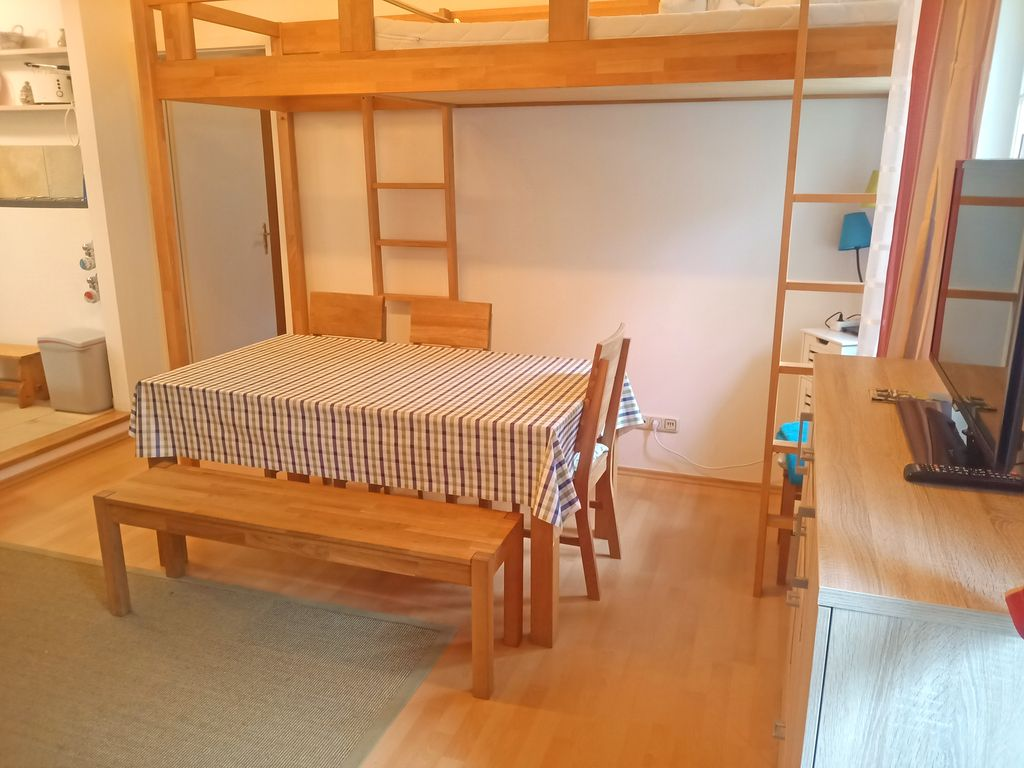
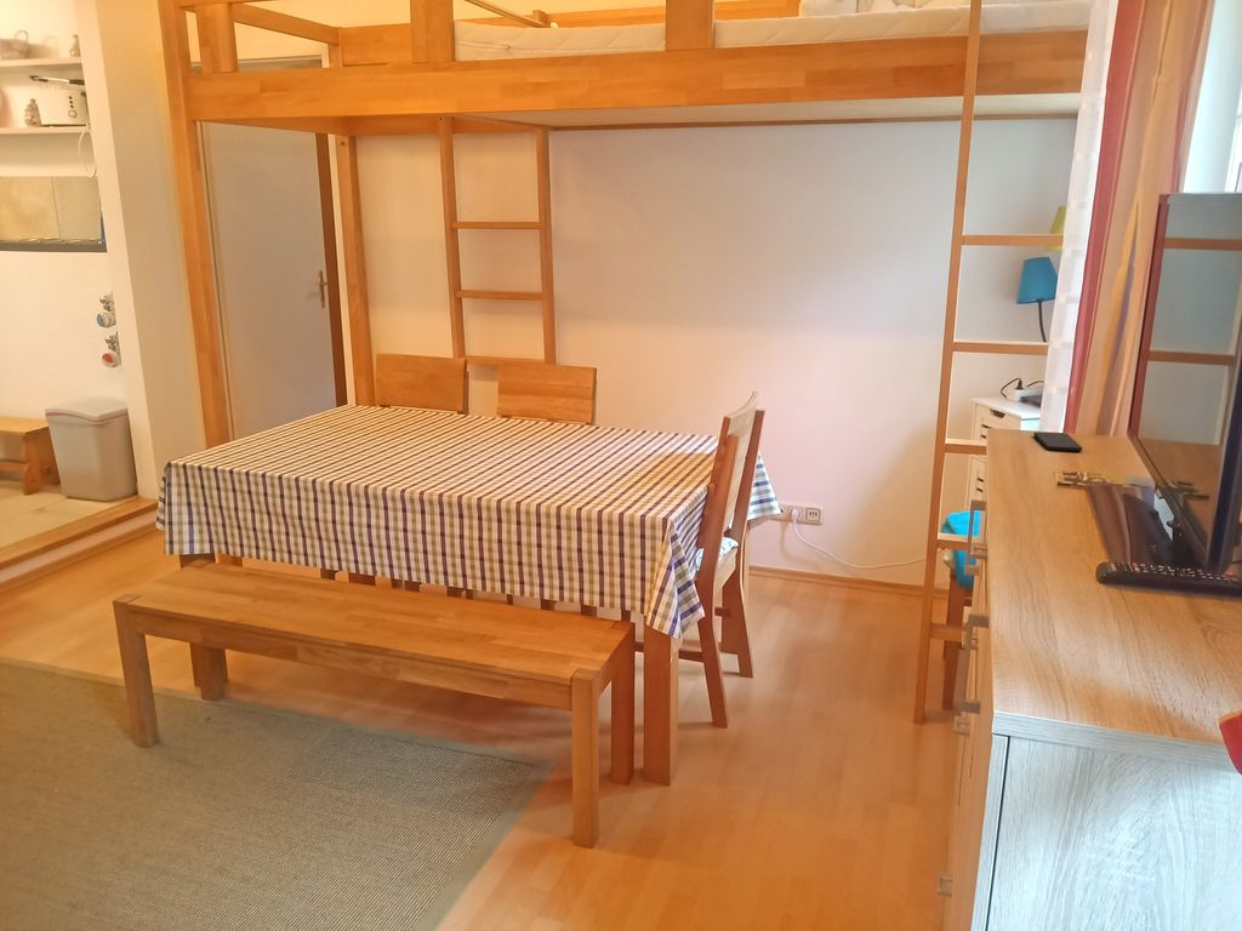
+ smartphone [1032,430,1083,452]
